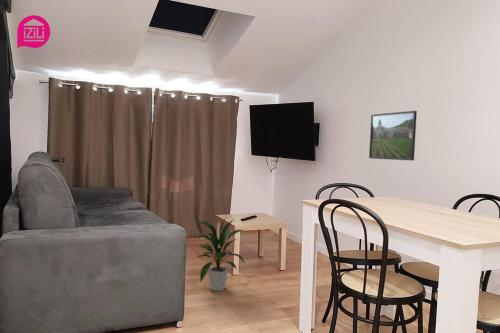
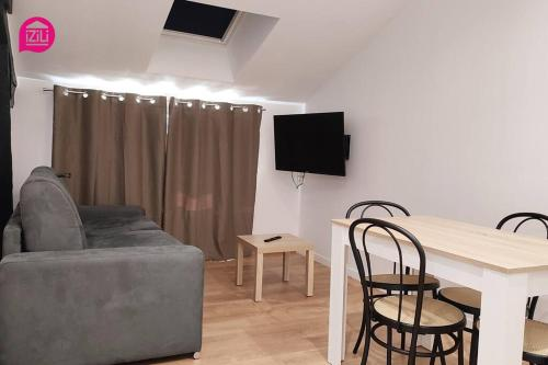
- indoor plant [196,215,247,292]
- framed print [368,110,418,162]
